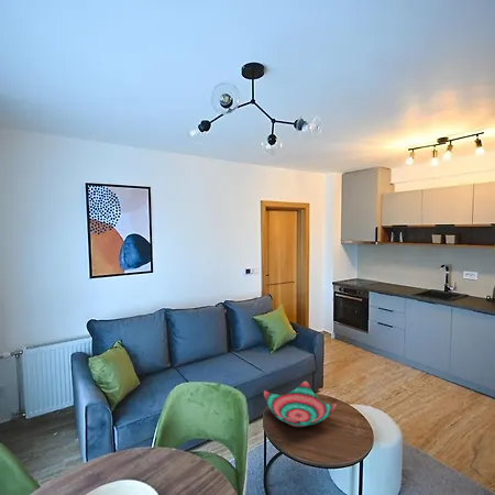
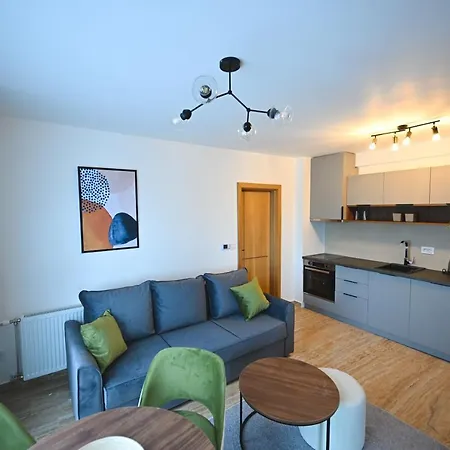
- decorative bowl [263,381,338,428]
